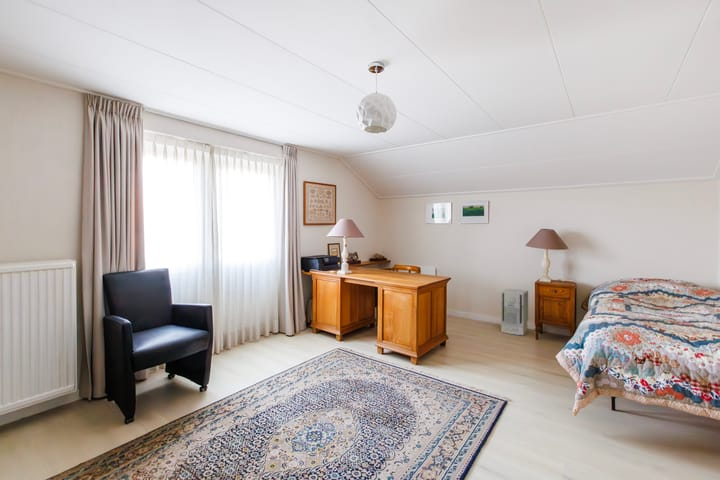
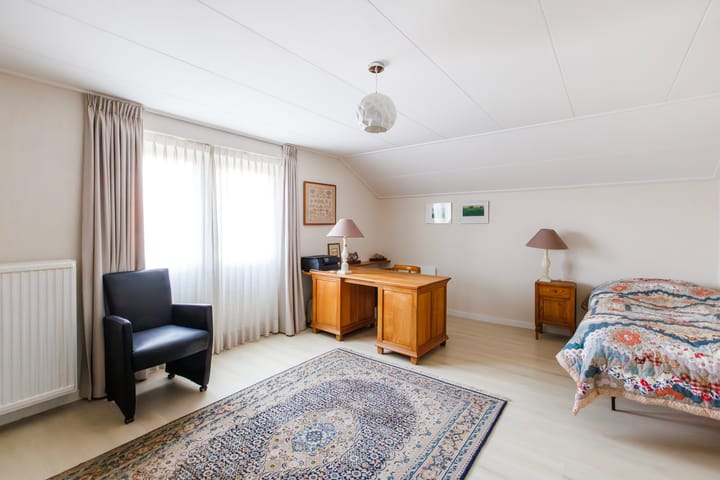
- air purifier [500,288,529,336]
